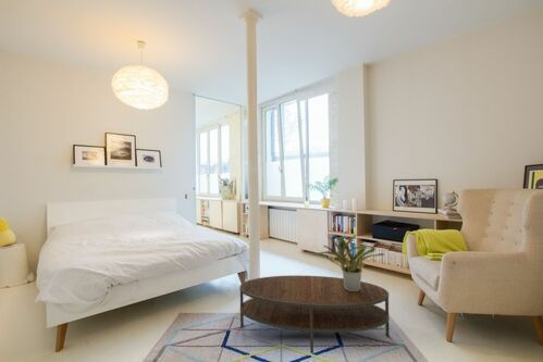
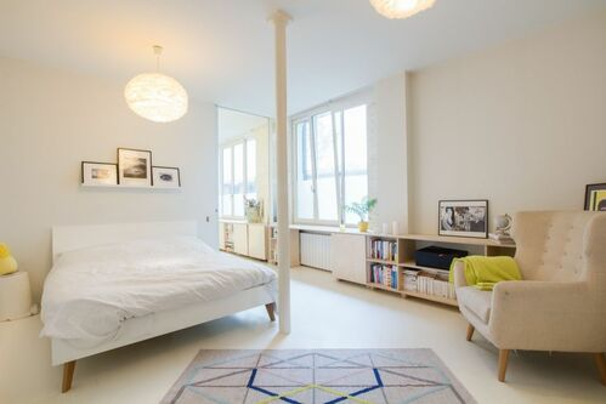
- potted plant [314,234,385,291]
- coffee table [238,274,391,354]
